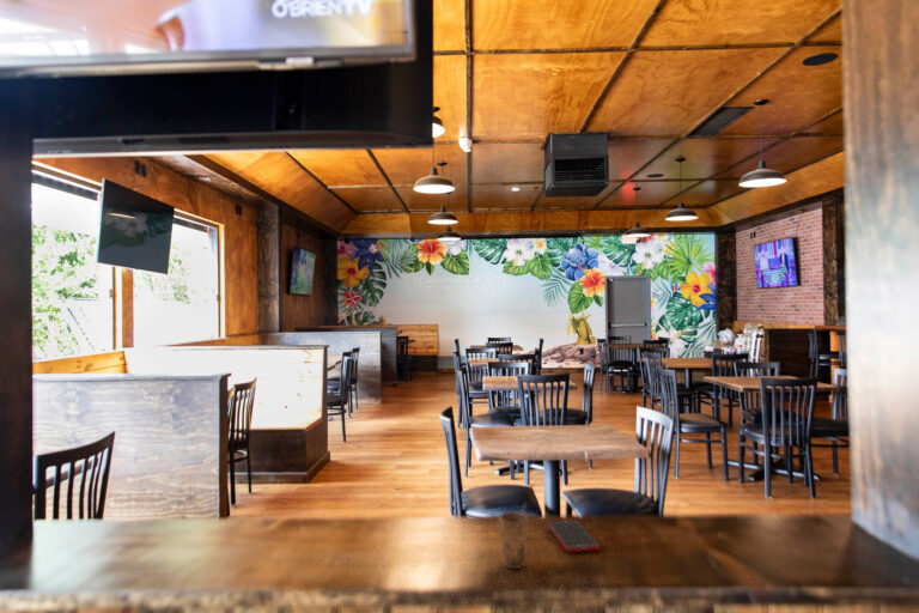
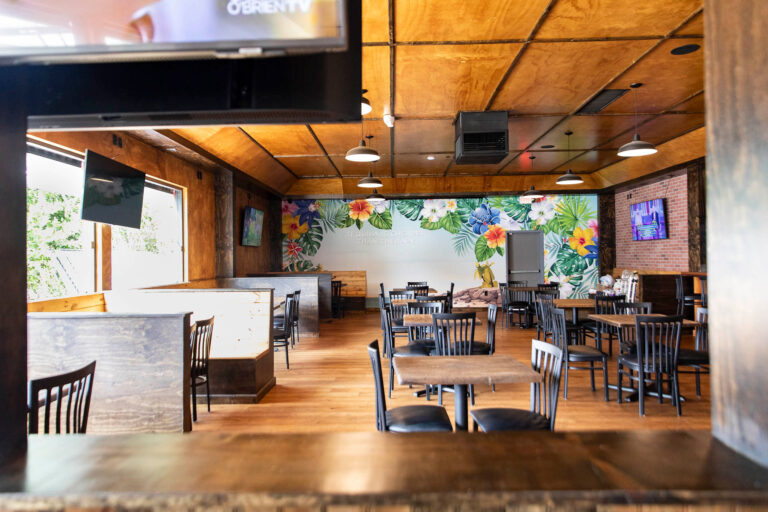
- cell phone [547,518,602,553]
- cup [498,502,529,570]
